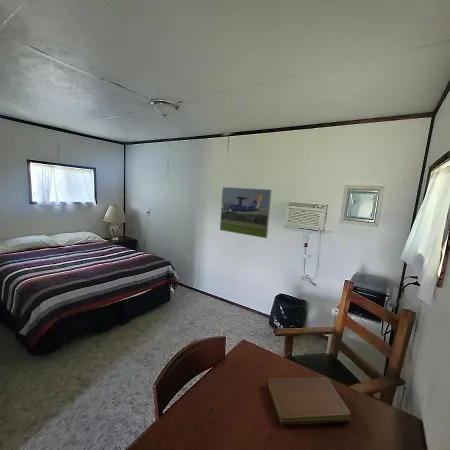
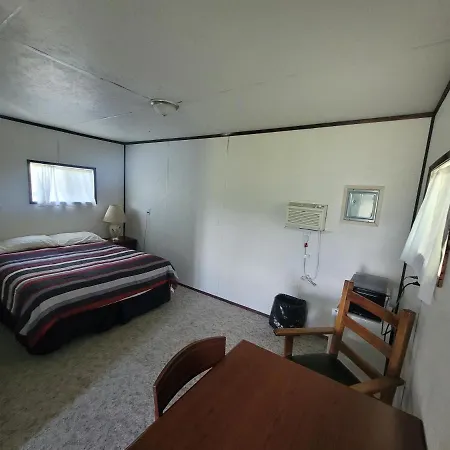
- notebook [266,376,352,425]
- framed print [219,186,272,239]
